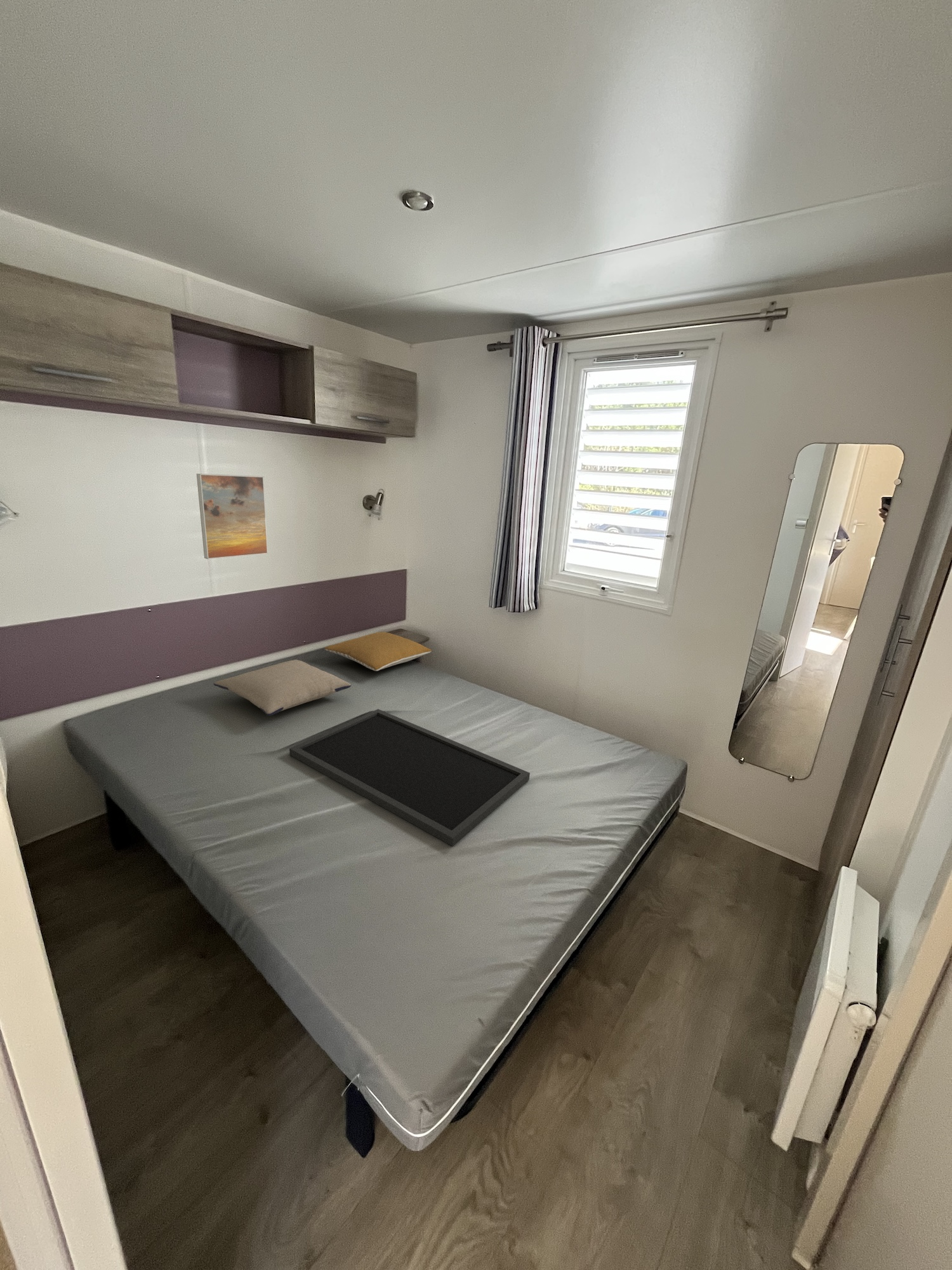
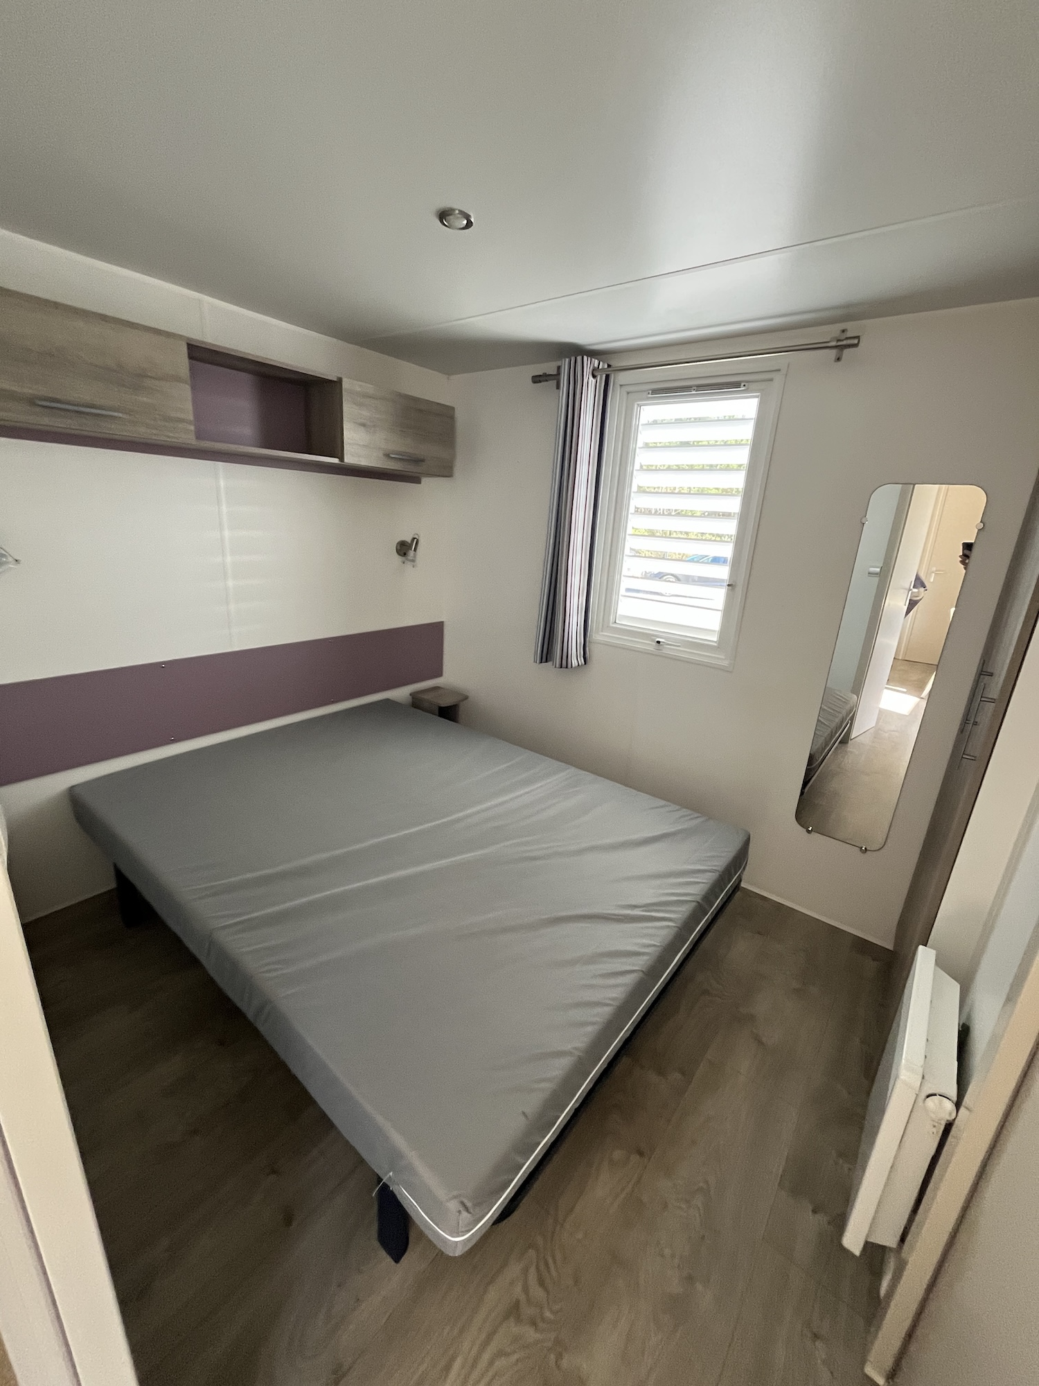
- tray [289,709,531,846]
- pillow [213,659,352,716]
- pillow [324,631,432,672]
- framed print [196,473,268,560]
